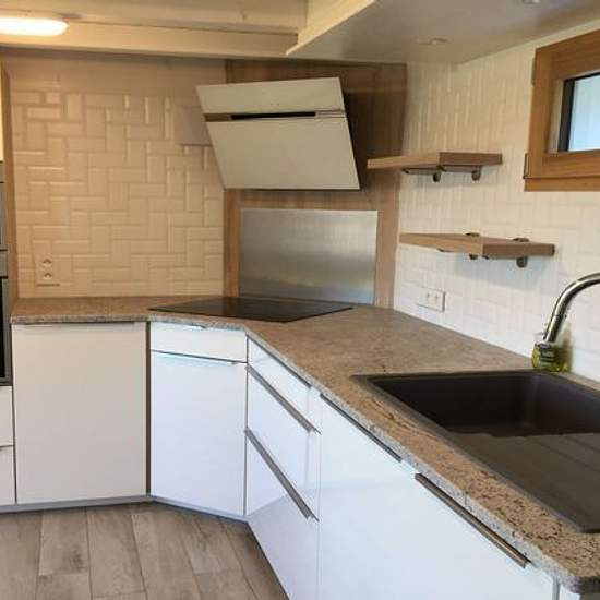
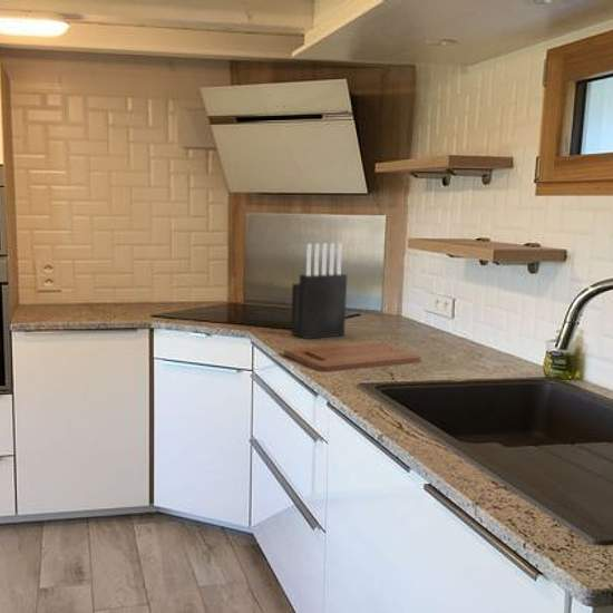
+ cutting board [282,340,422,372]
+ knife block [290,242,348,340]
